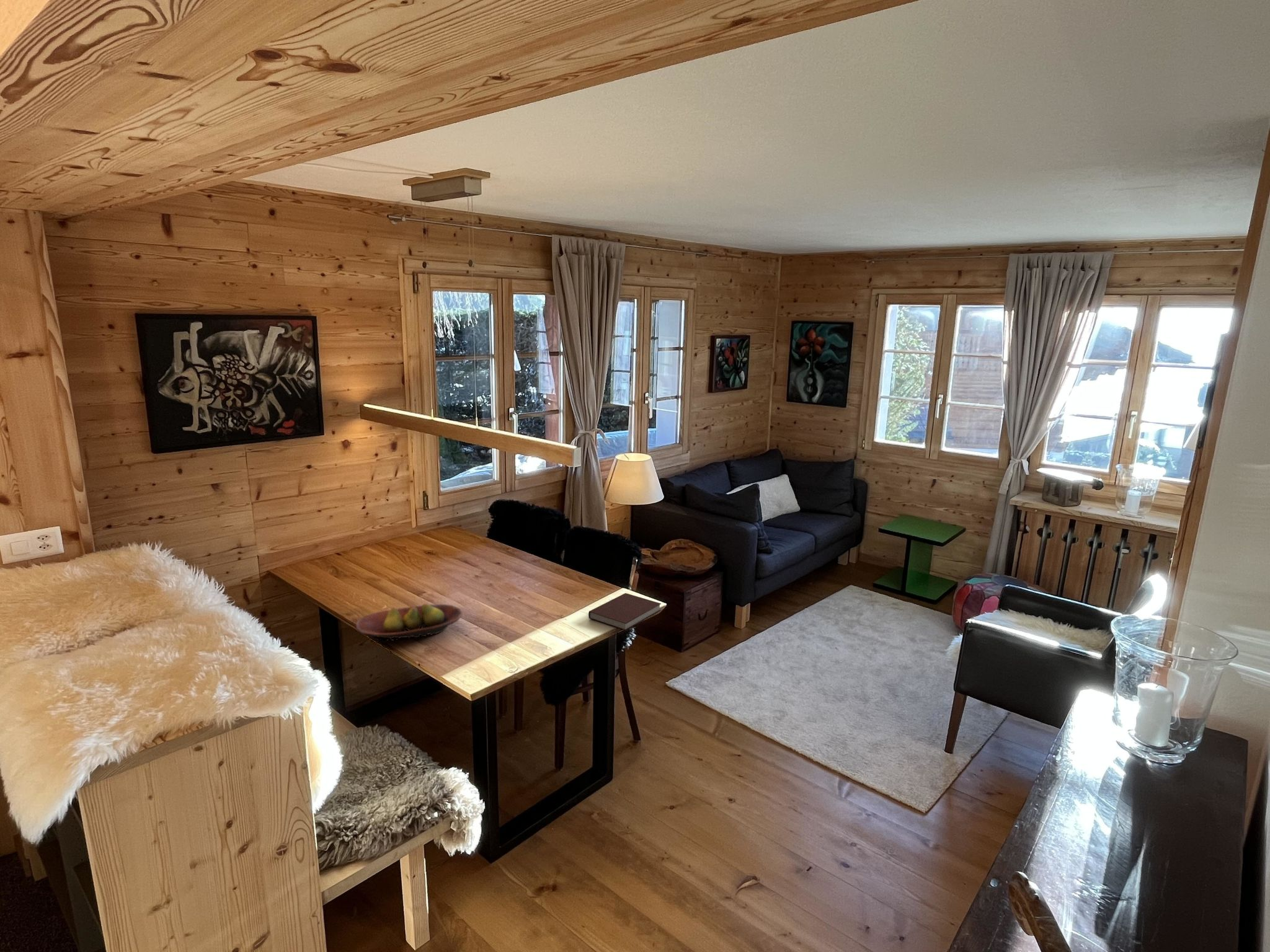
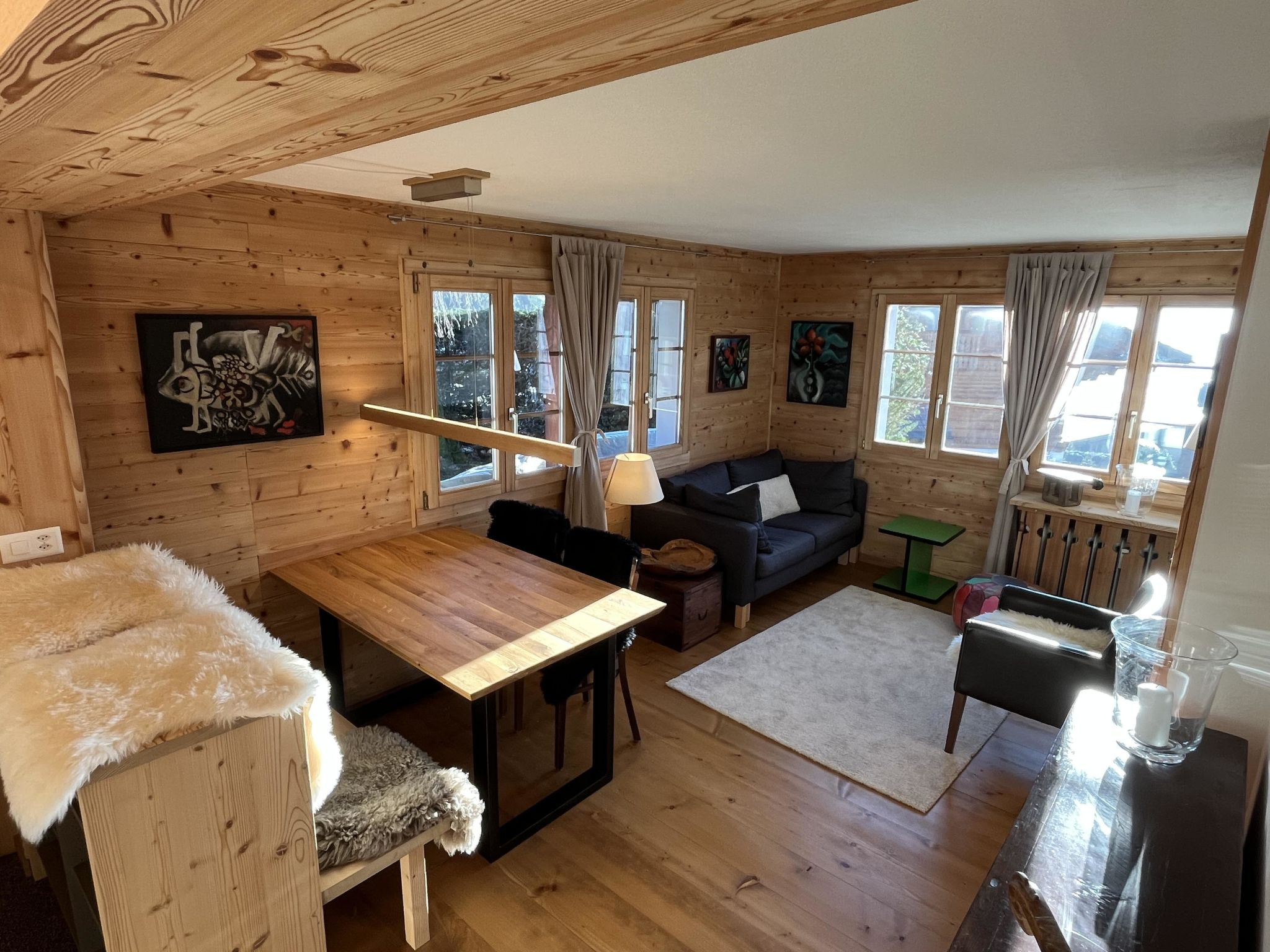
- notebook [588,593,662,631]
- fruit bowl [355,603,463,641]
